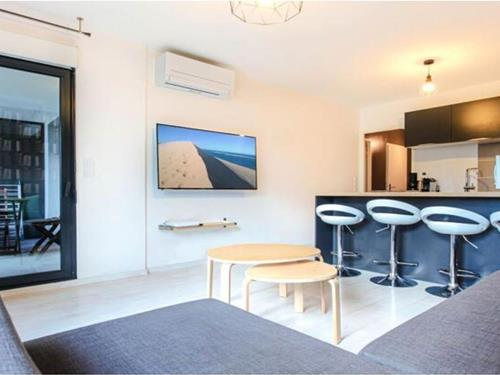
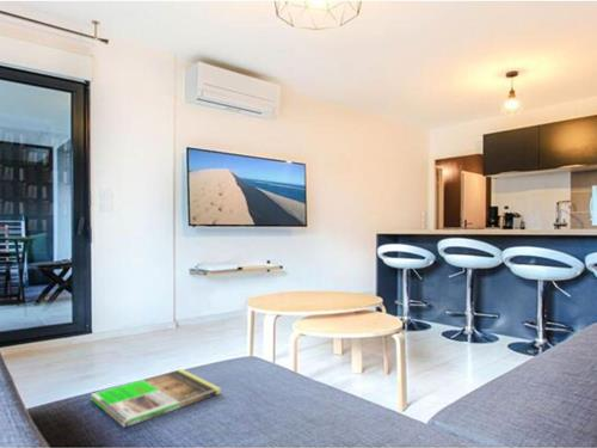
+ magazine [90,368,222,429]
